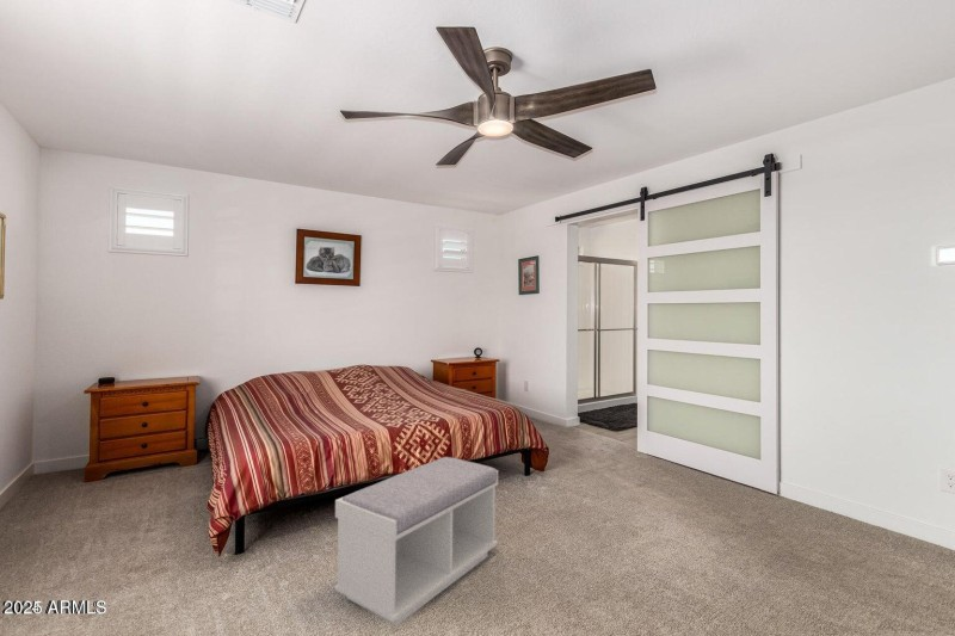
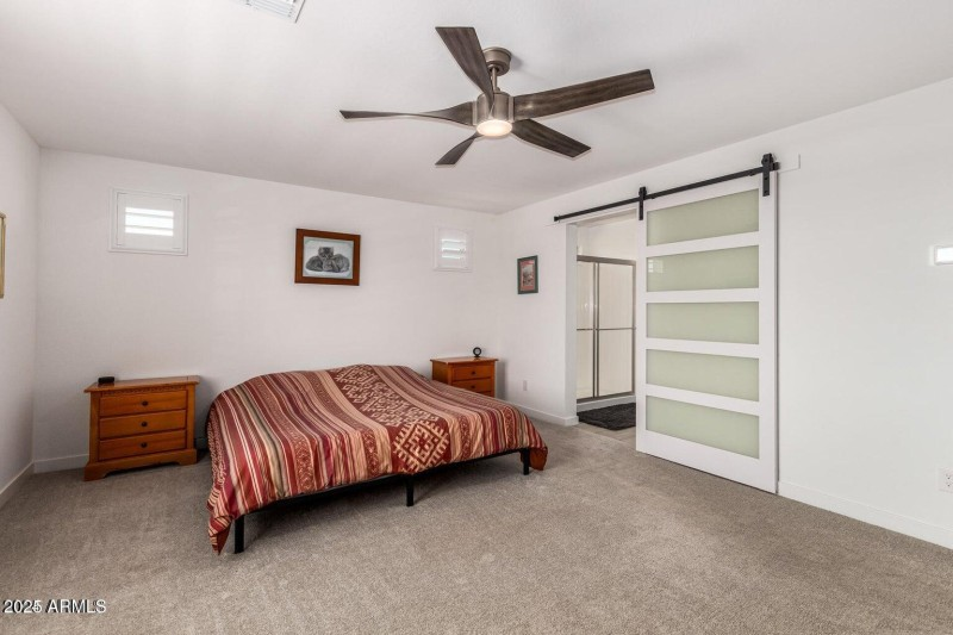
- bench [333,456,499,626]
